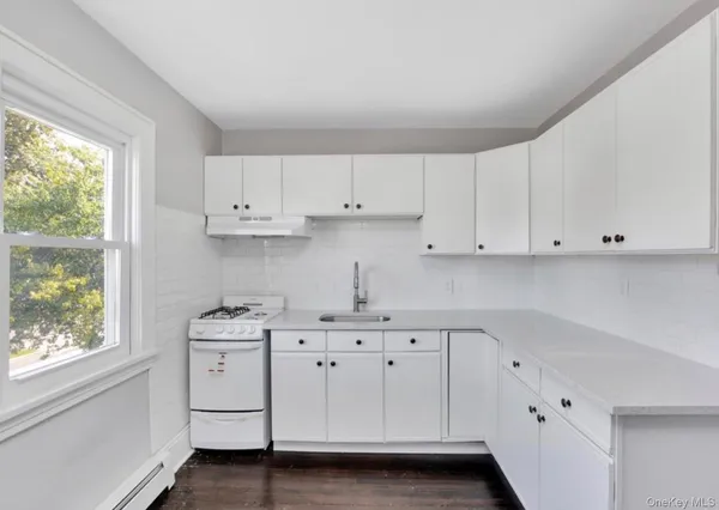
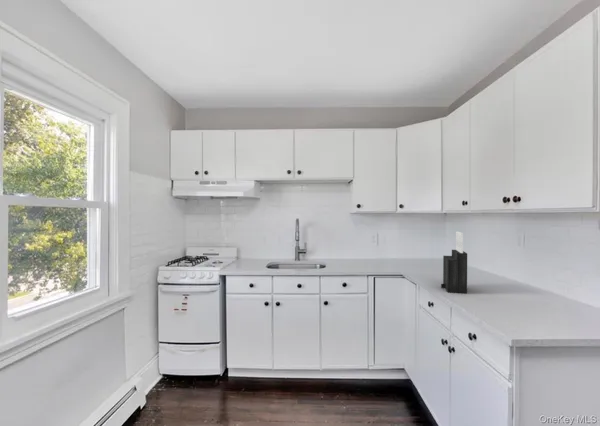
+ knife block [440,231,468,294]
